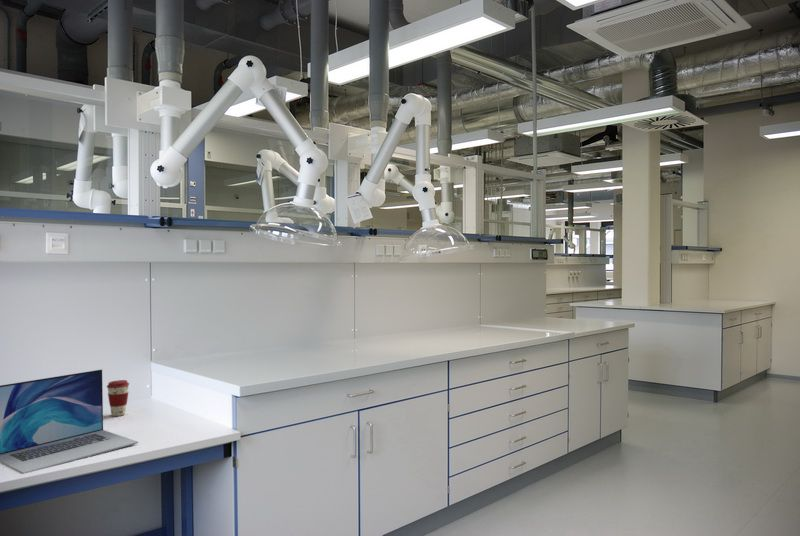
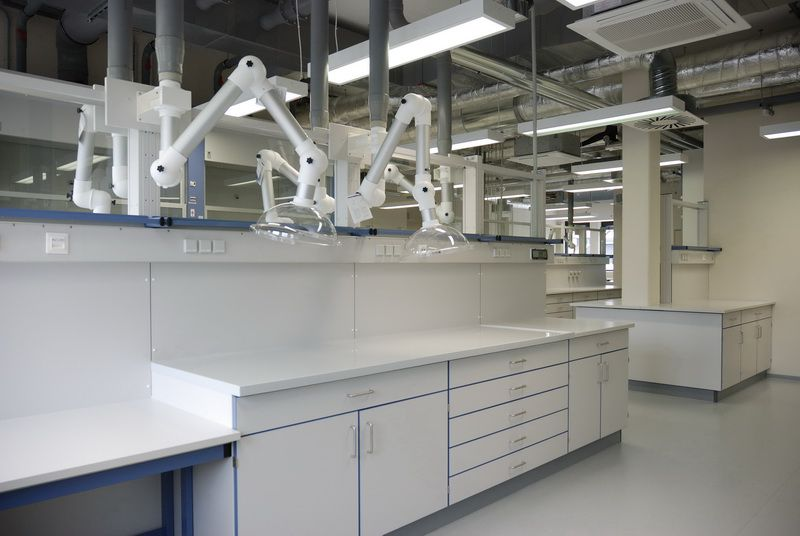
- laptop [0,368,139,475]
- coffee cup [106,379,130,417]
